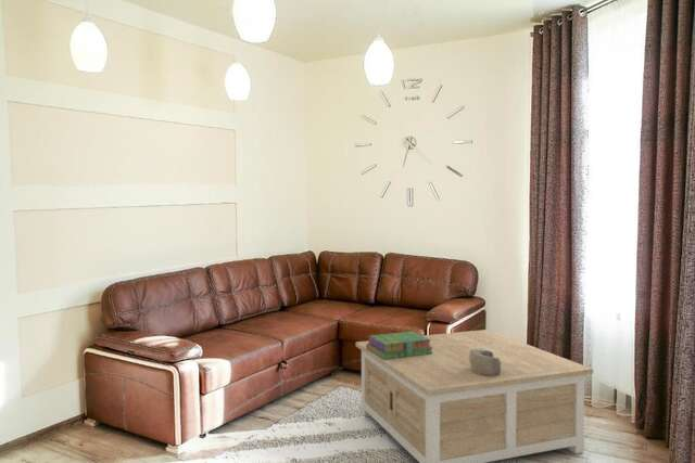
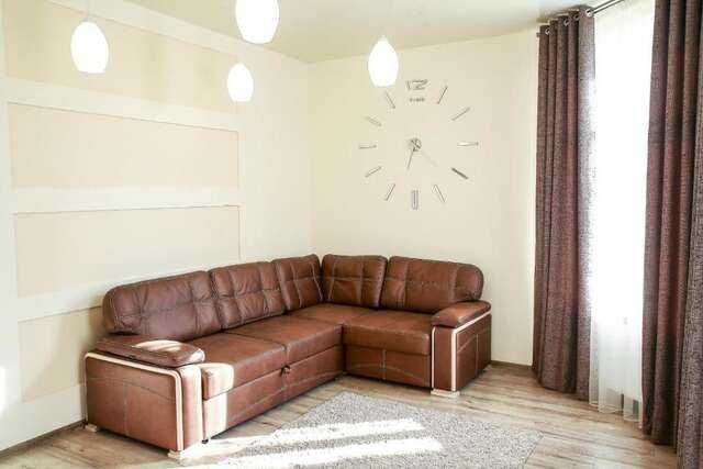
- stack of books [366,331,433,360]
- decorative bowl [469,349,501,375]
- coffee table [355,329,594,463]
